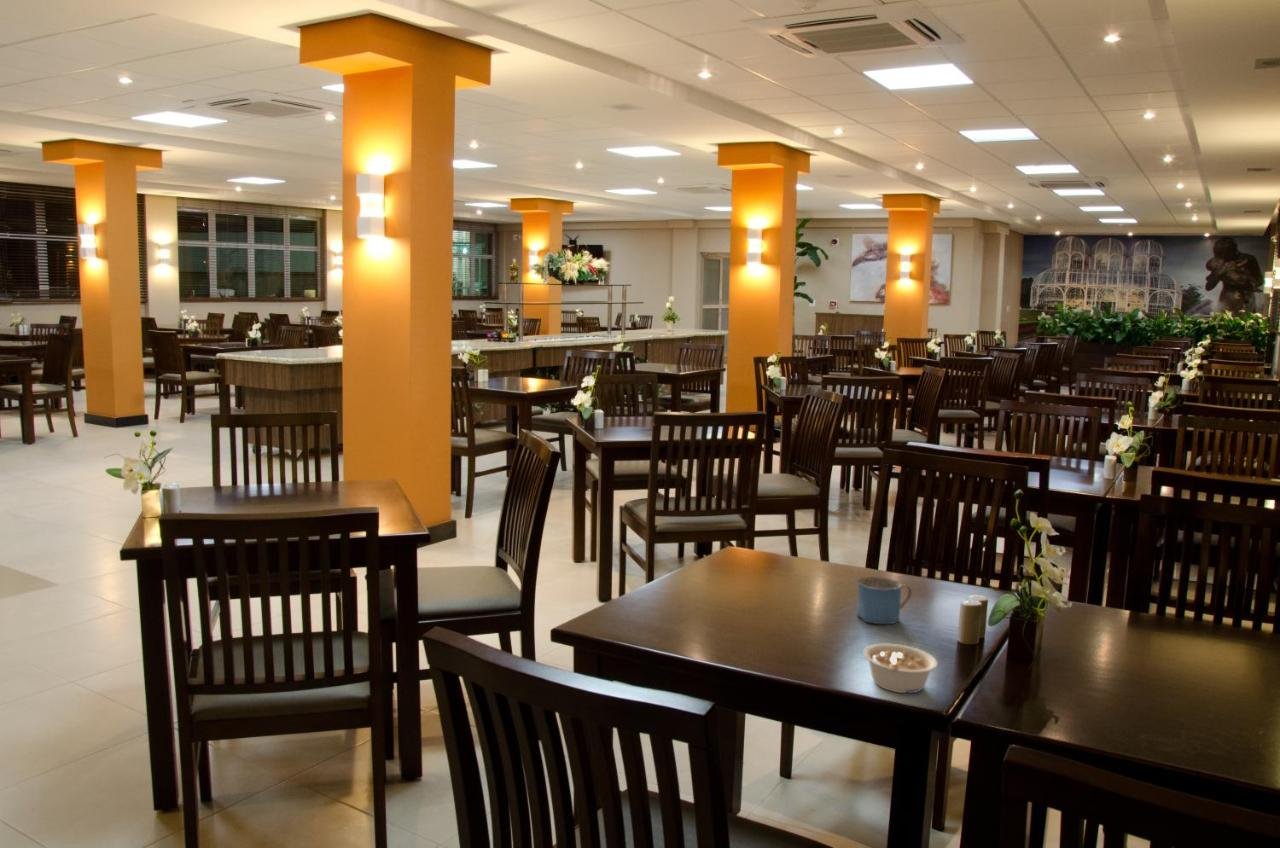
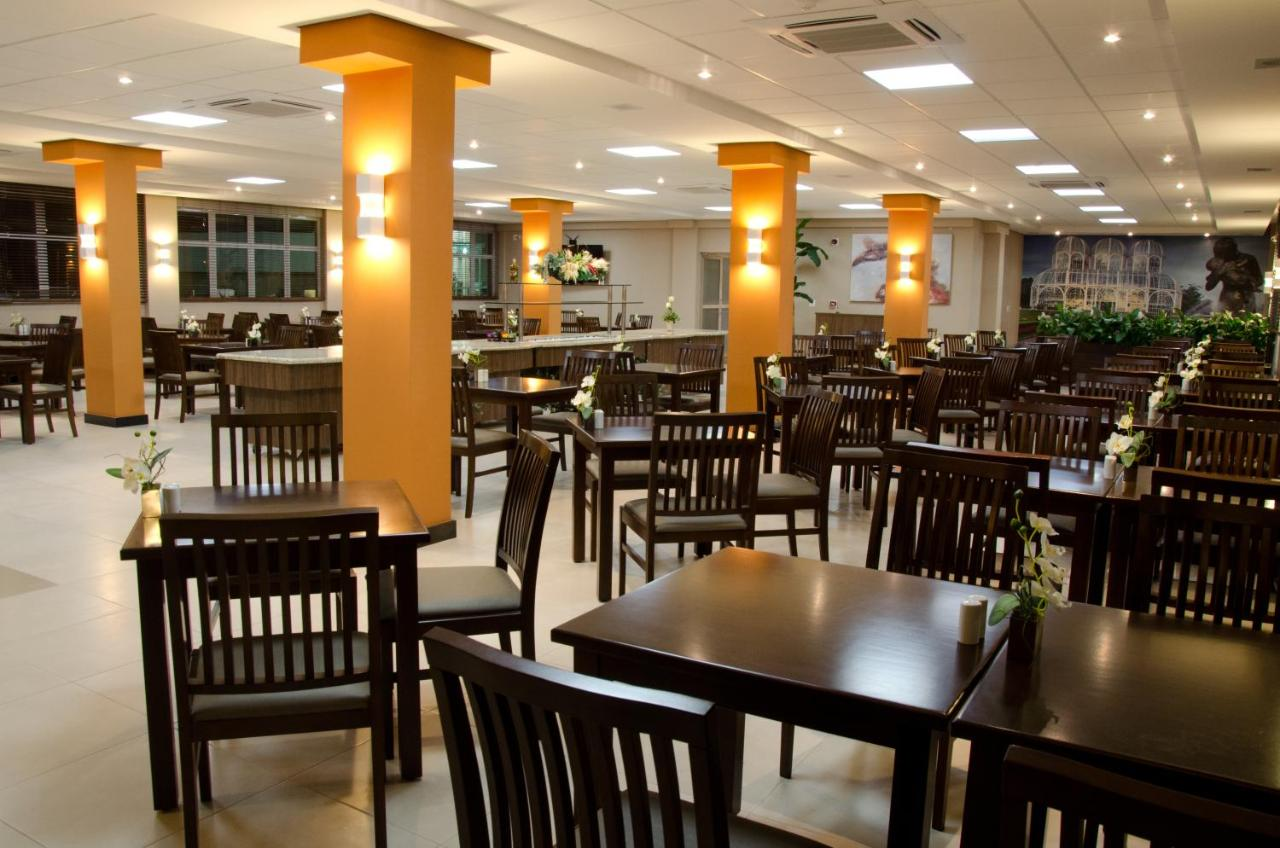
- mug [856,576,913,625]
- legume [862,643,939,694]
